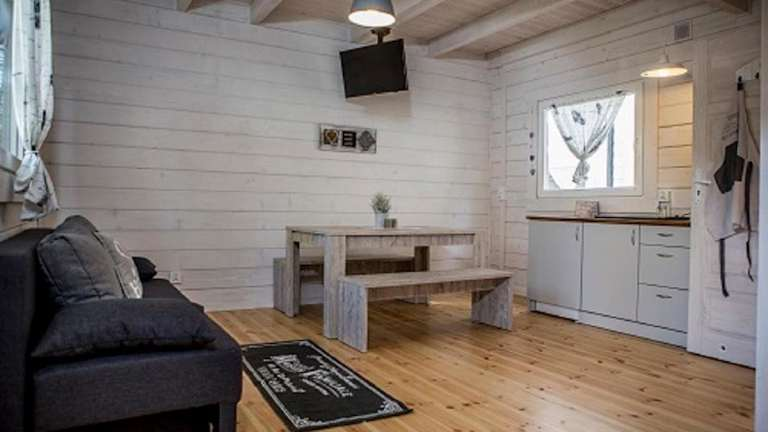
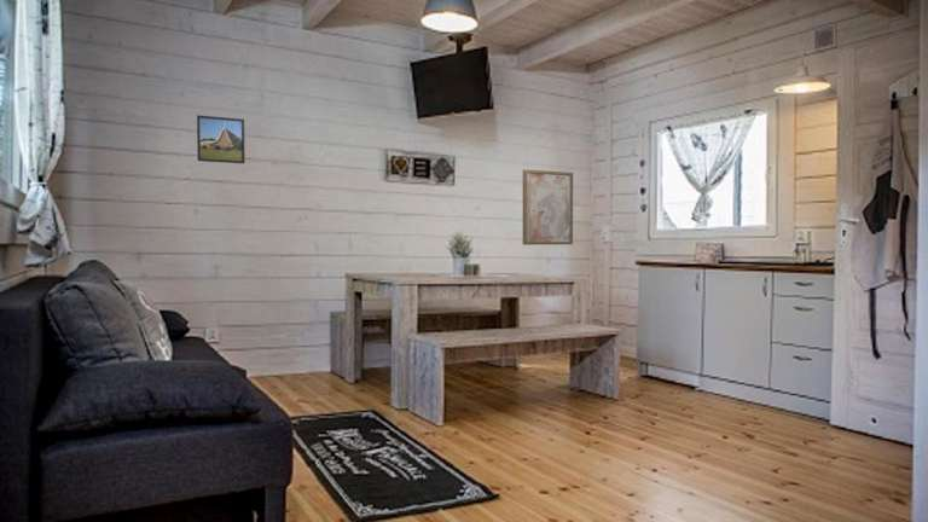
+ wall art [522,168,574,246]
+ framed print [196,115,246,164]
